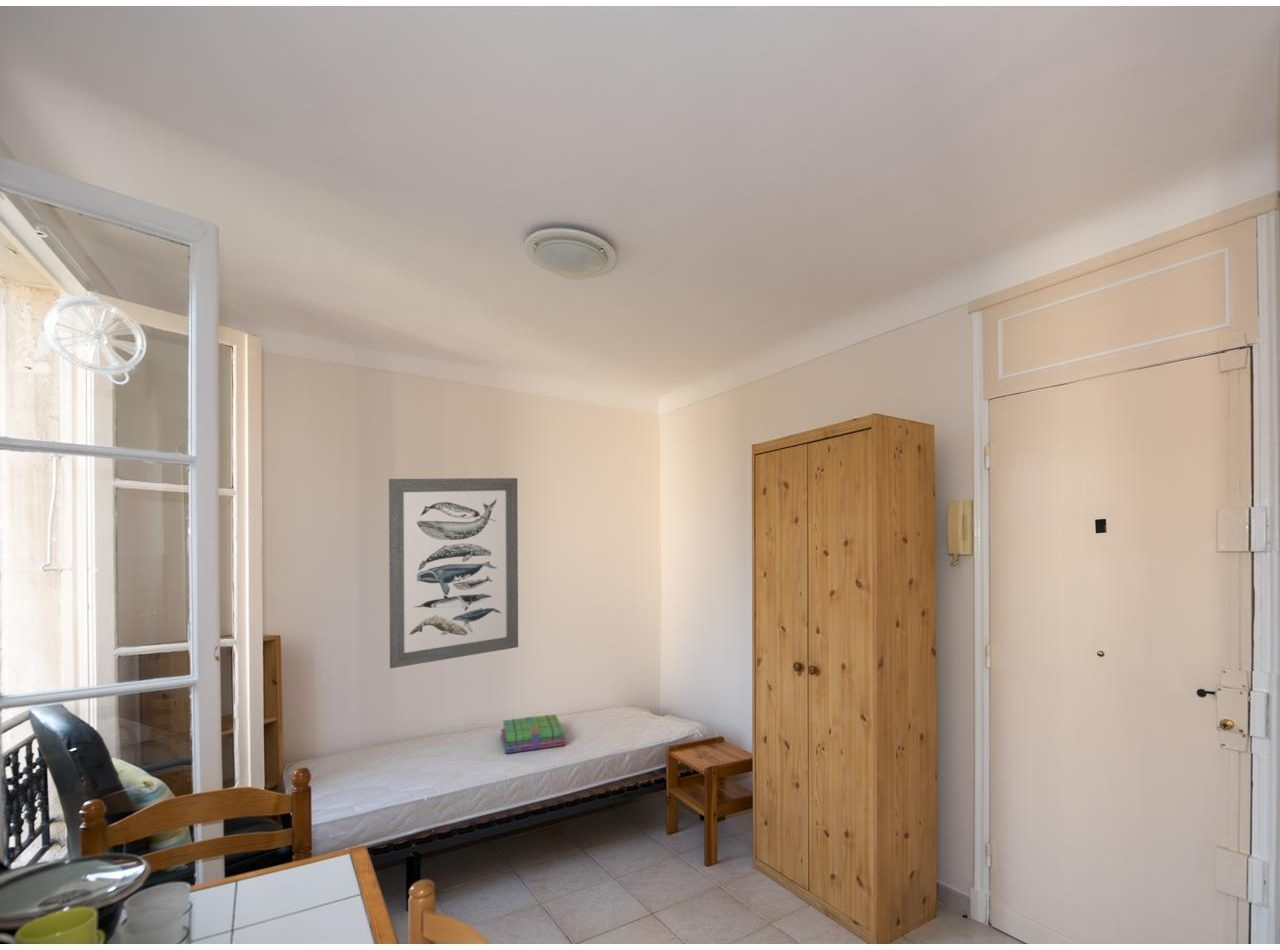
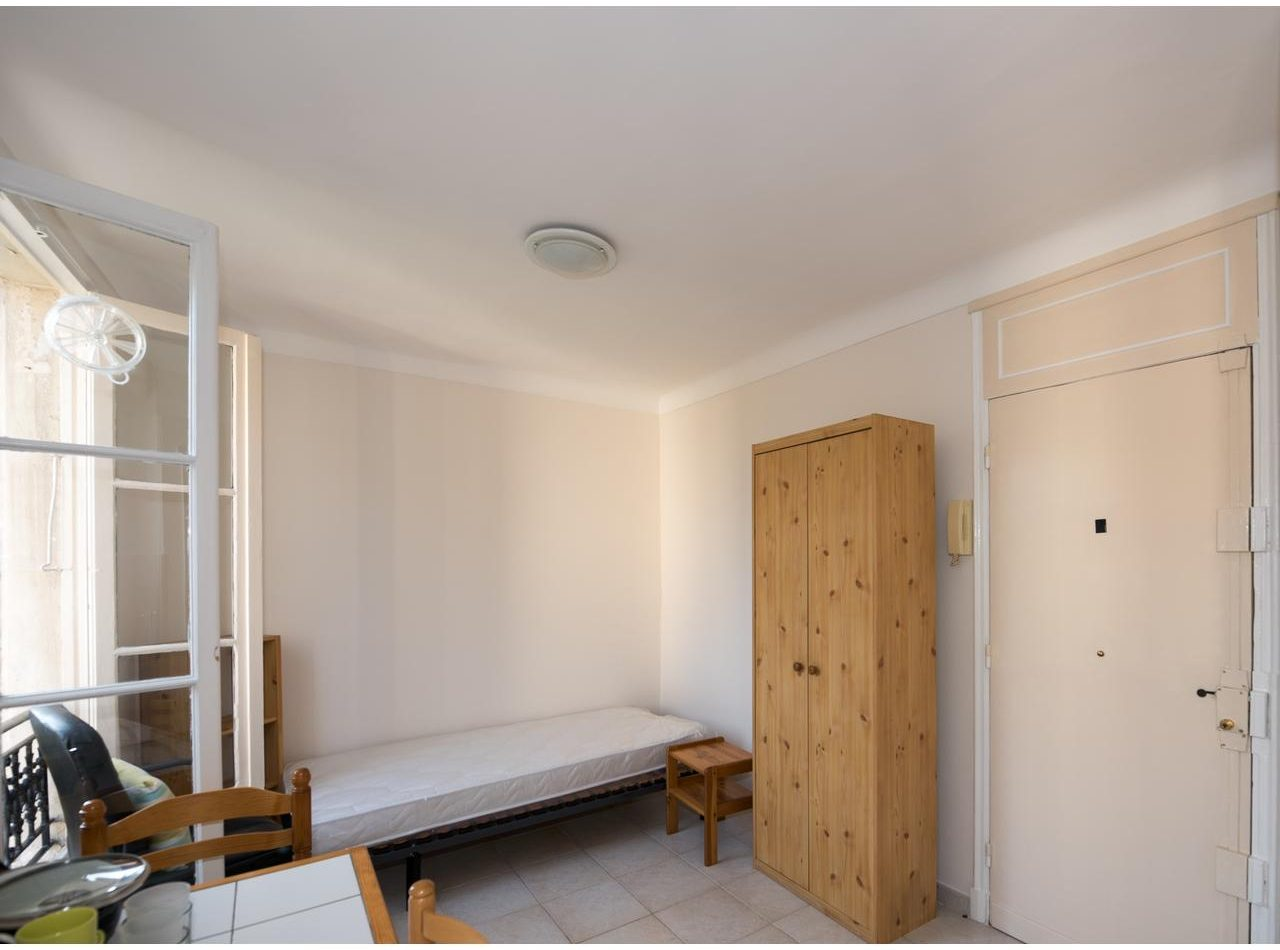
- wall art [388,477,519,669]
- stack of books [500,713,567,754]
